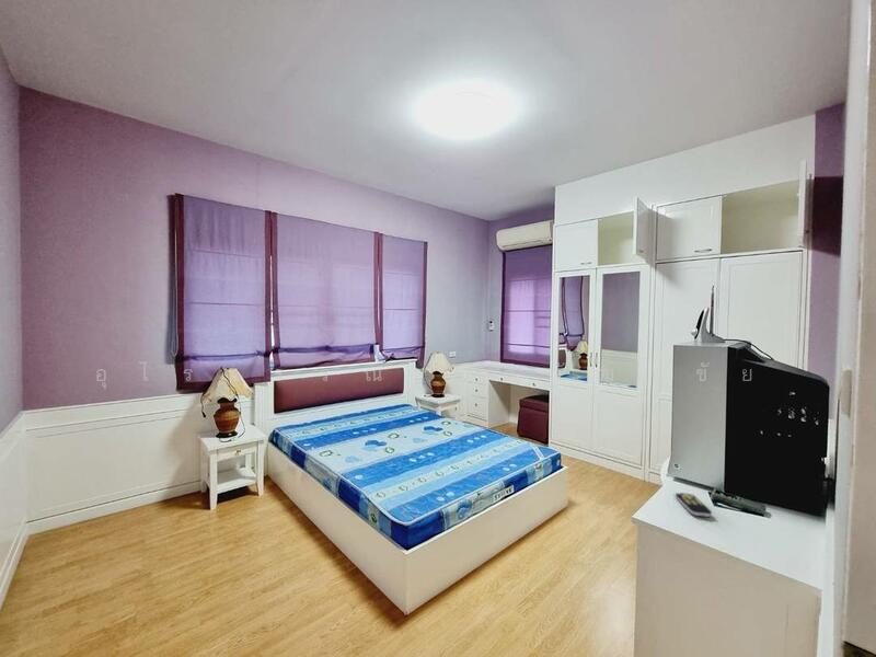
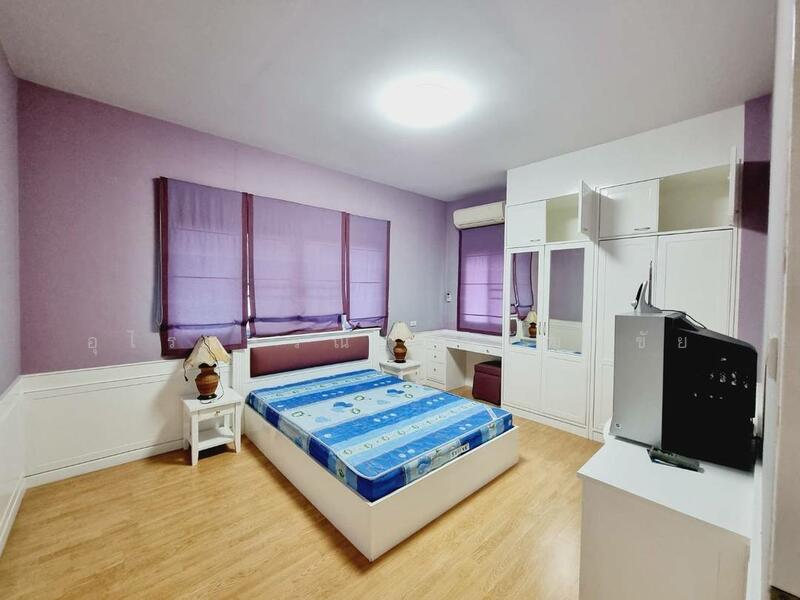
- remote control [675,492,713,518]
